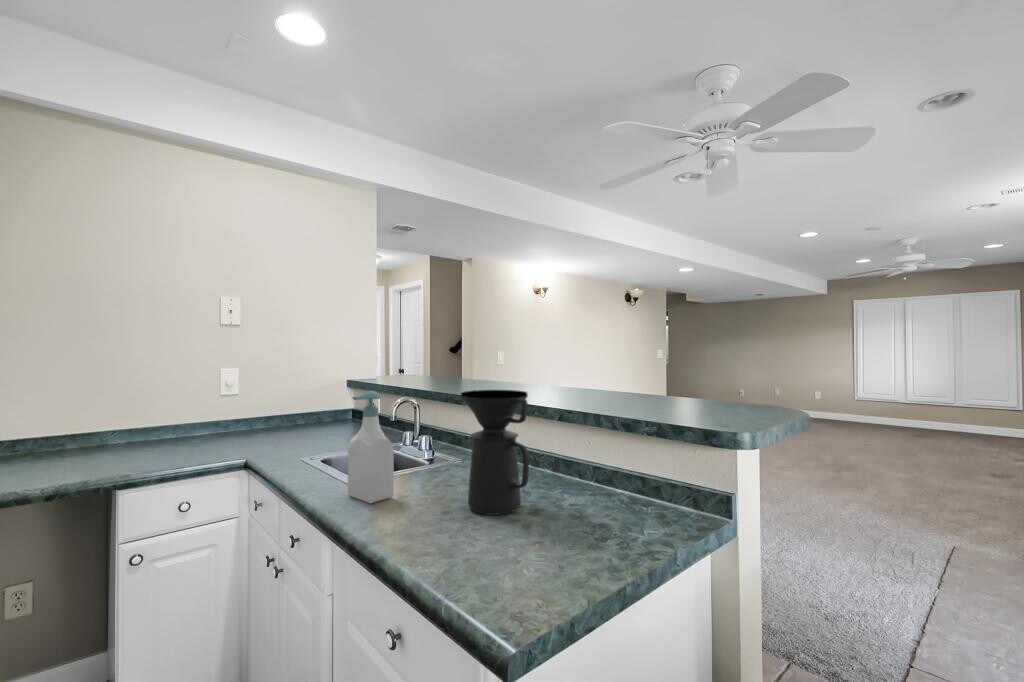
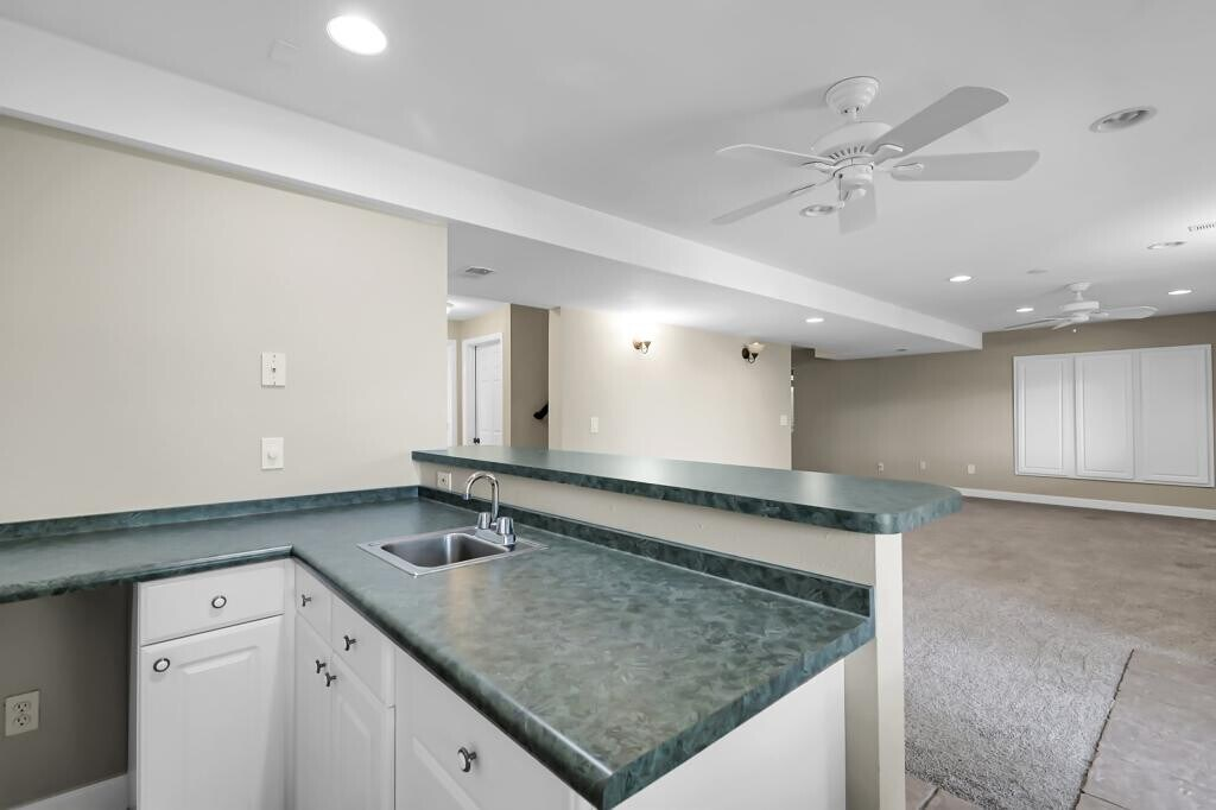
- coffee maker [459,389,530,516]
- soap bottle [347,390,395,504]
